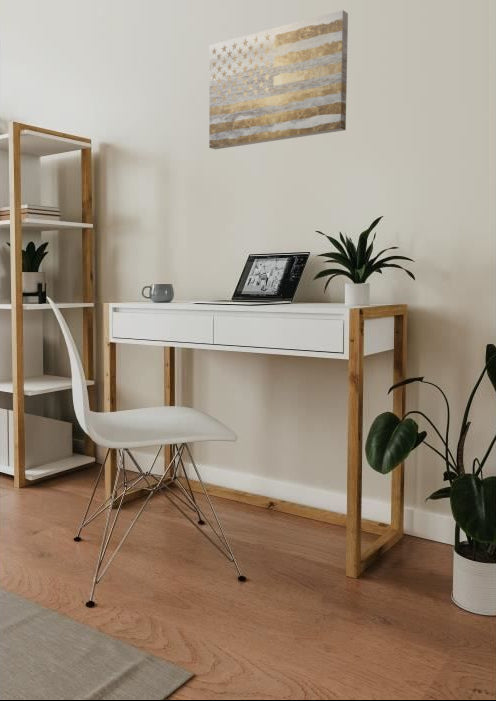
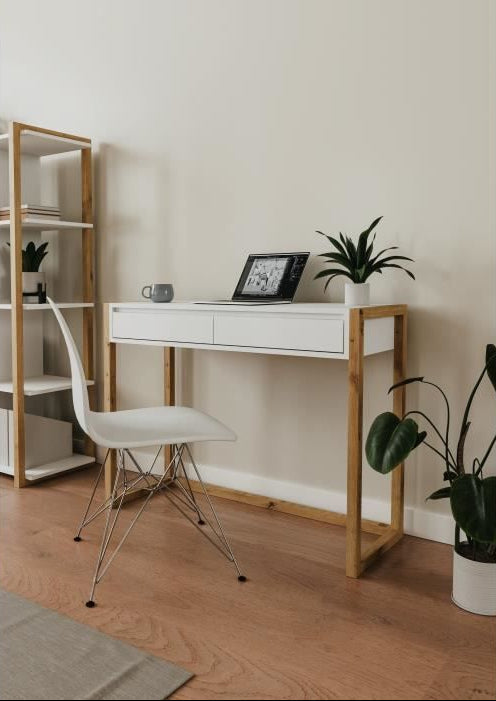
- wall art [208,9,349,150]
